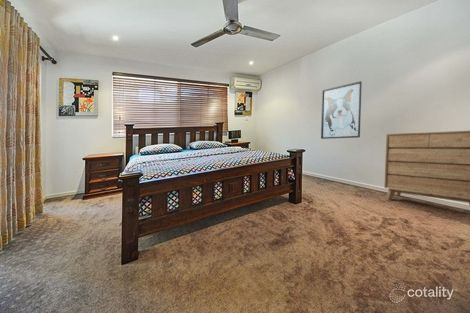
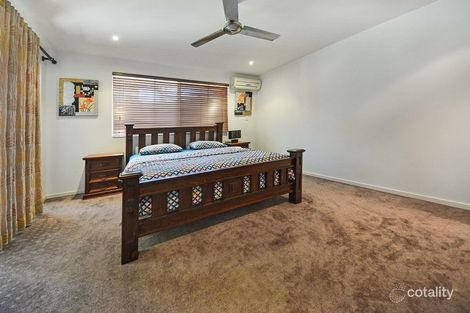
- dresser [383,130,470,206]
- wall art [320,80,363,140]
